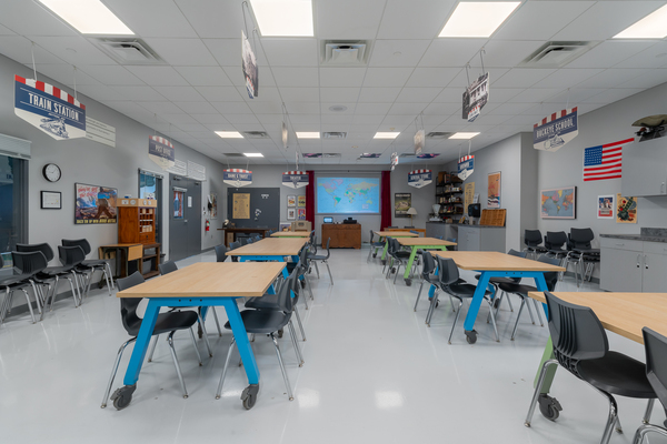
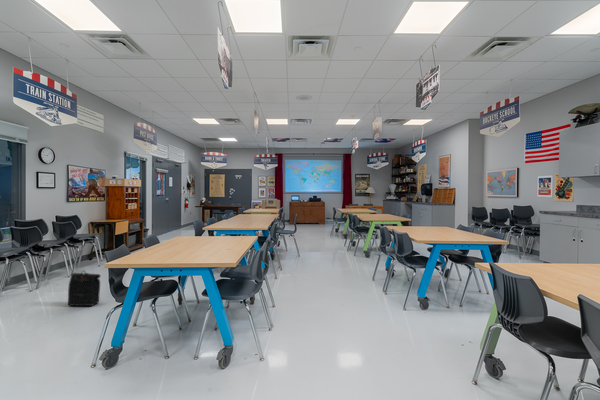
+ backpack [67,270,102,307]
